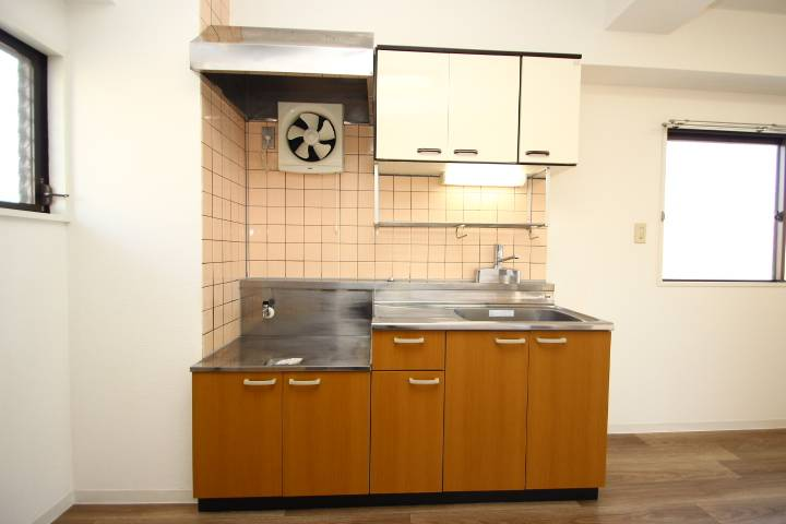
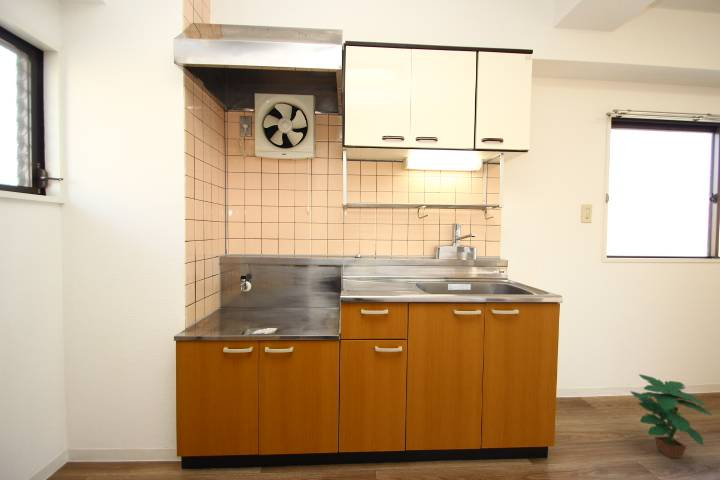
+ potted plant [629,373,714,459]
